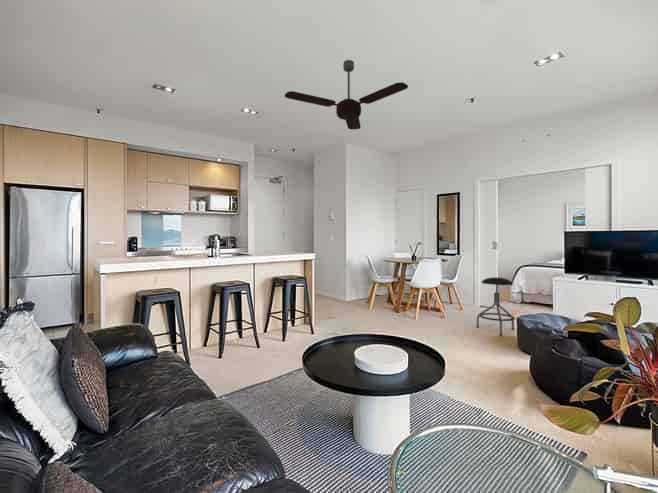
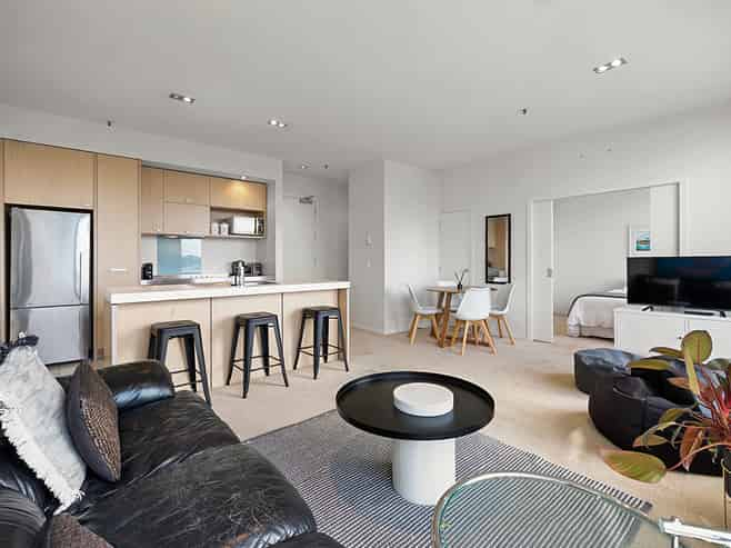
- ceiling fan [284,59,409,130]
- stool [476,276,516,337]
